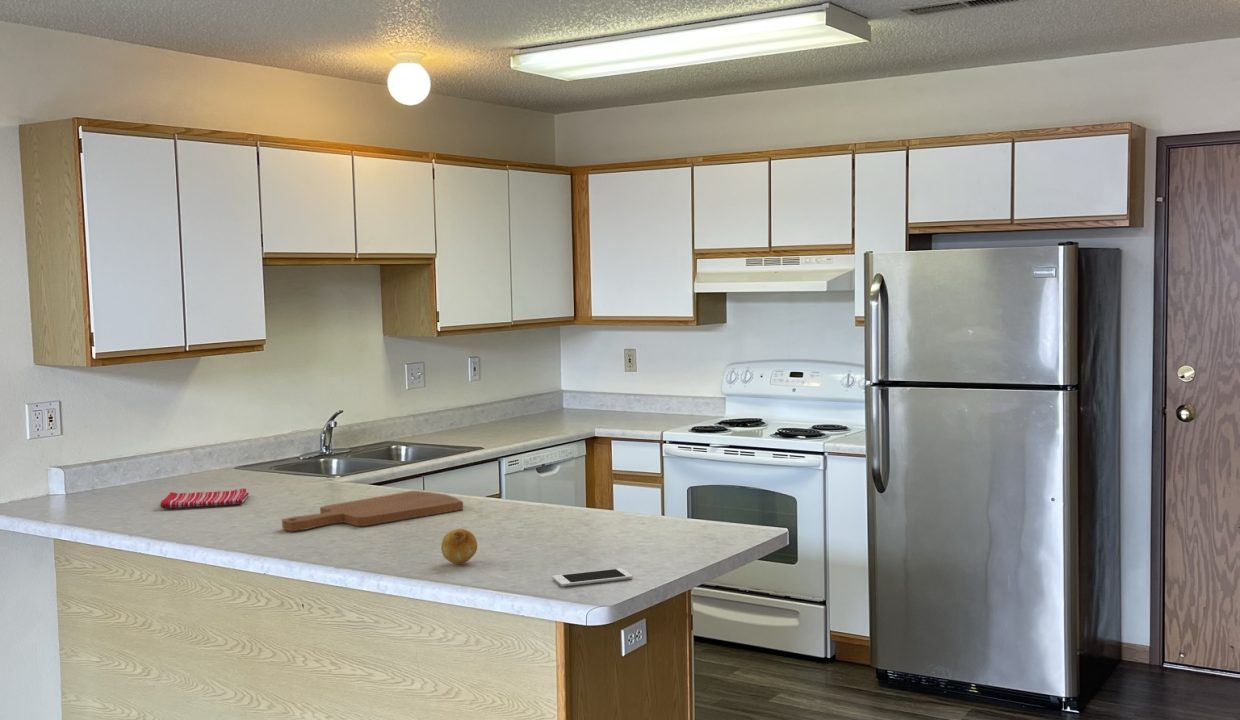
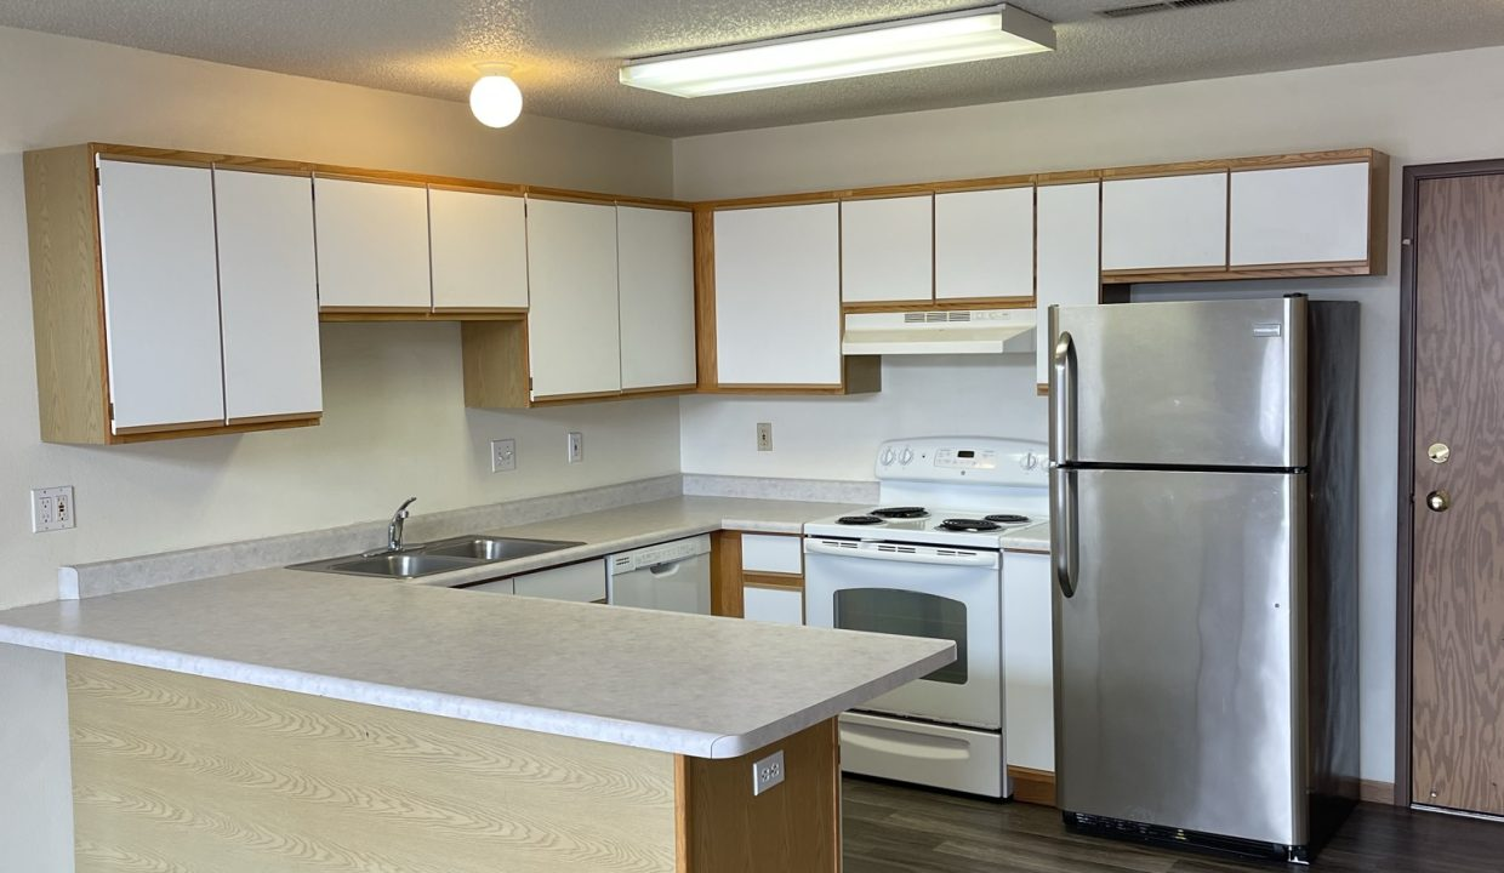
- cell phone [551,567,634,587]
- cutting board [281,490,464,532]
- fruit [440,528,478,565]
- dish towel [159,487,250,509]
